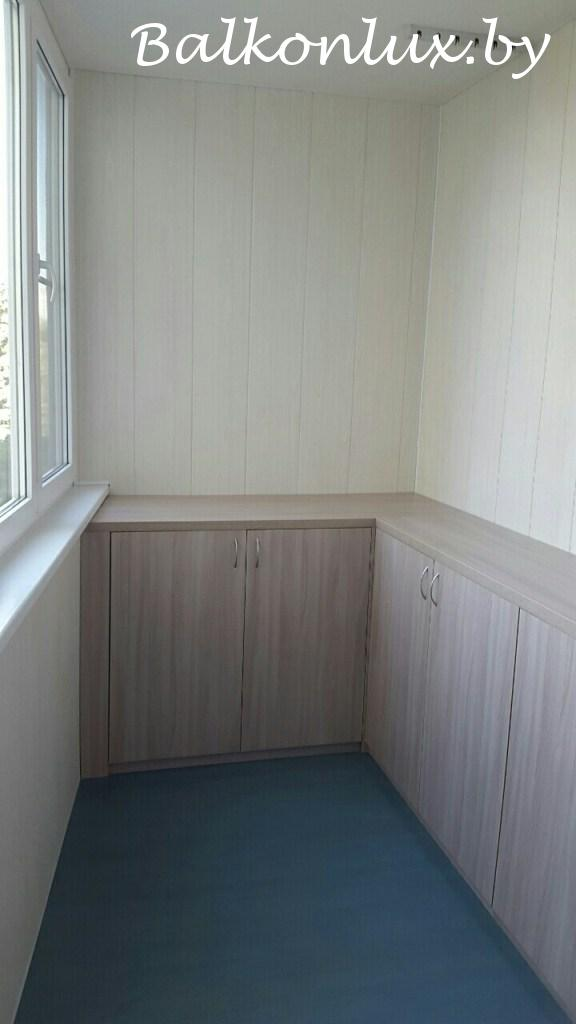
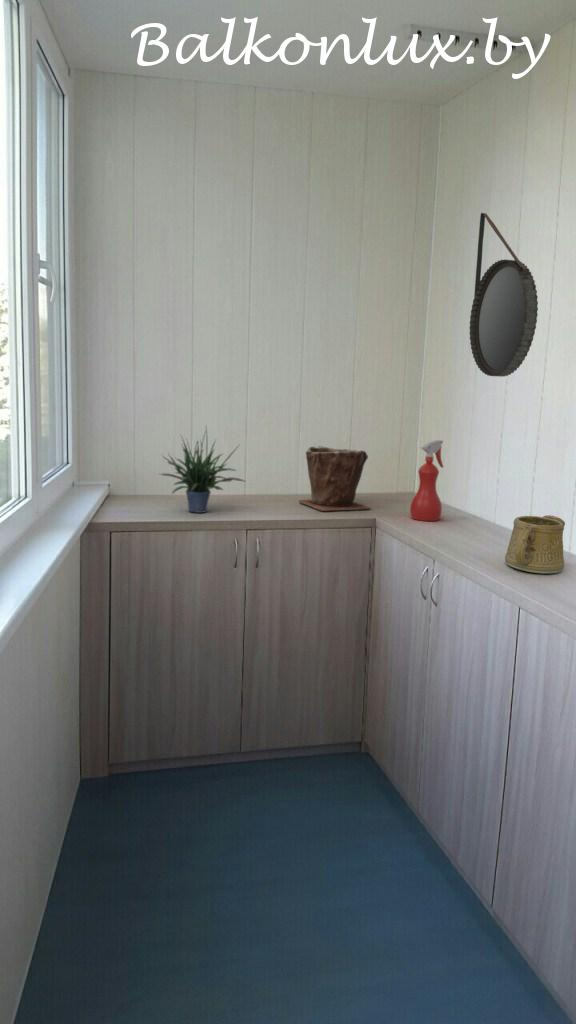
+ plant pot [297,445,372,512]
+ spray bottle [409,439,445,522]
+ potted plant [159,426,247,514]
+ watering can [504,514,566,575]
+ home mirror [468,212,539,378]
